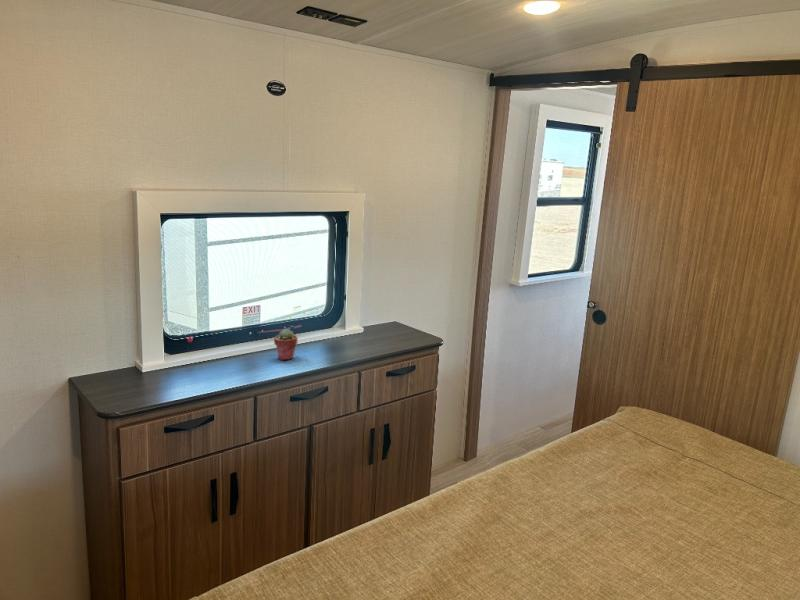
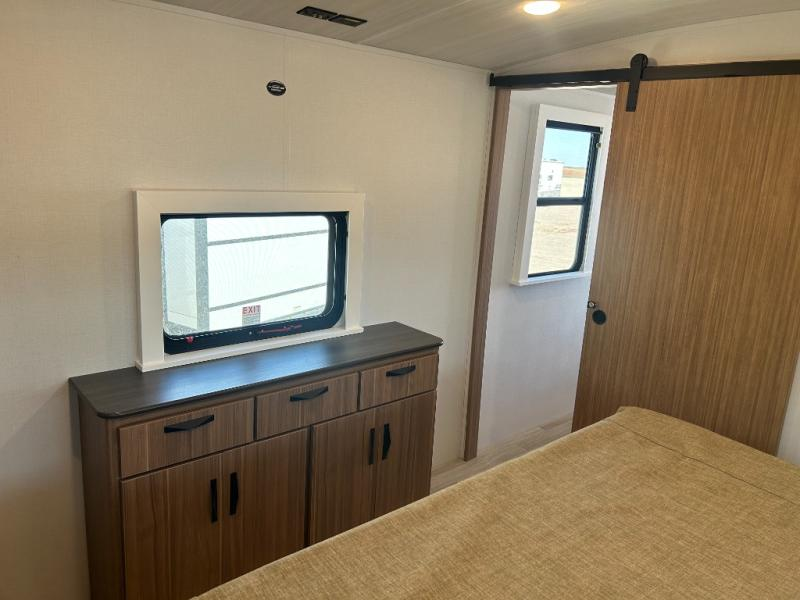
- potted succulent [273,328,299,361]
